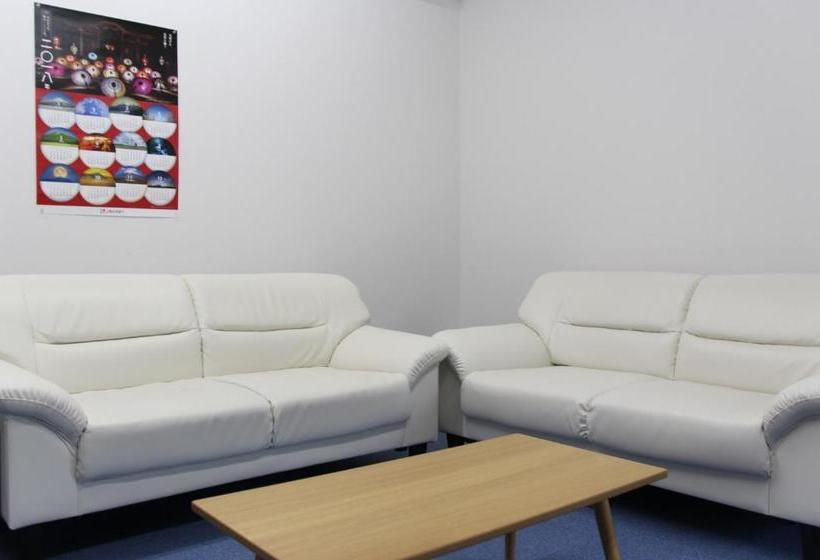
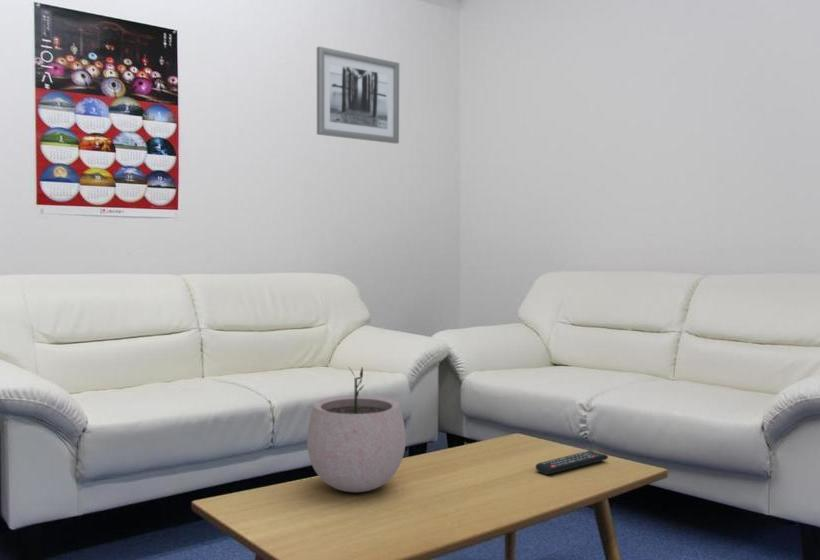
+ wall art [316,45,400,145]
+ plant pot [306,367,407,493]
+ remote control [534,450,609,476]
